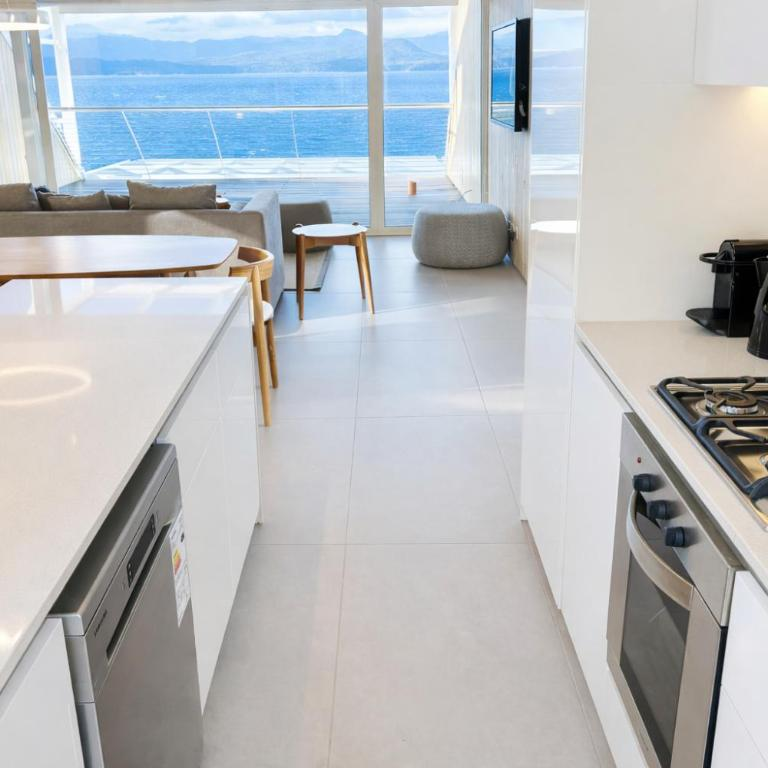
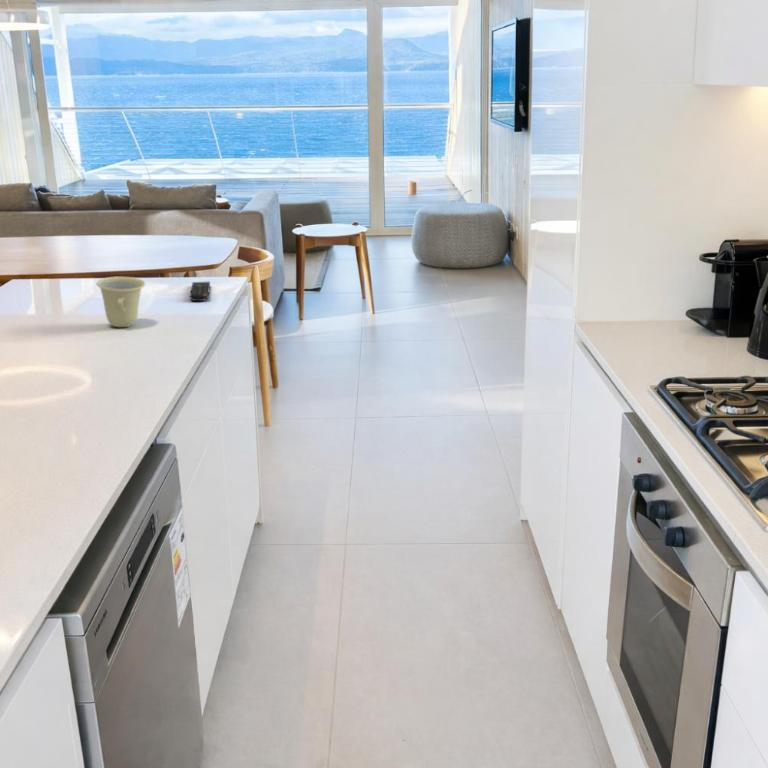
+ remote control [189,281,211,302]
+ cup [95,276,146,328]
